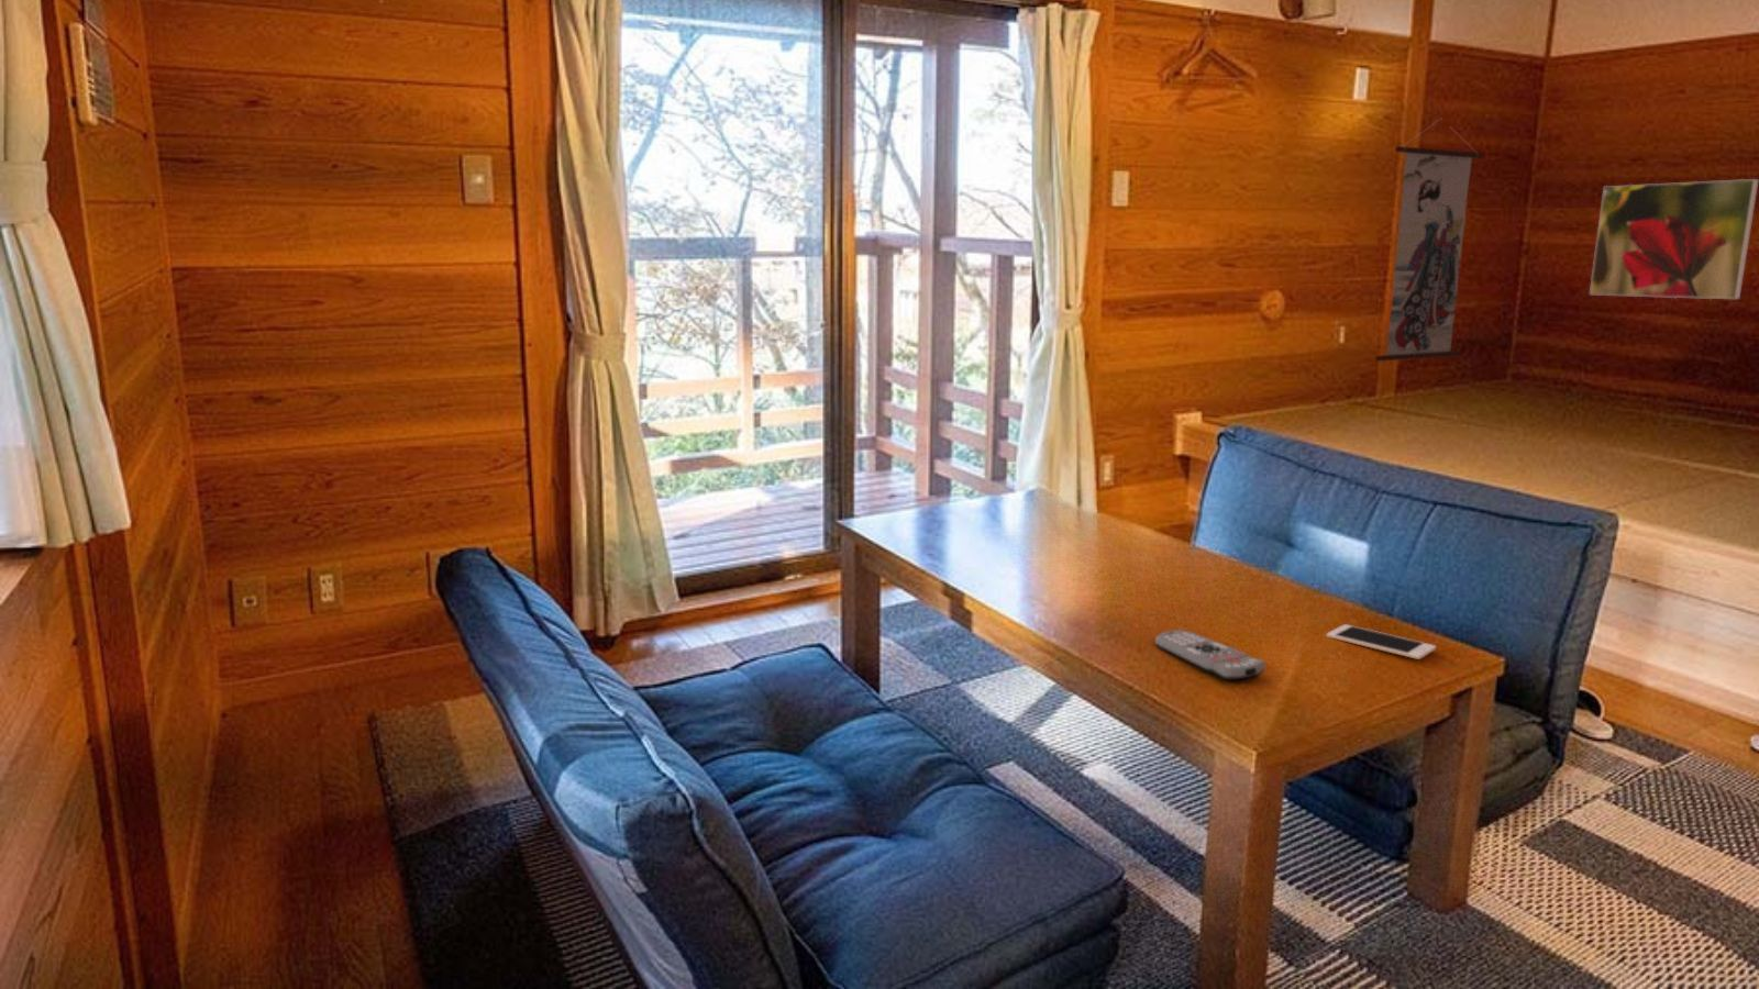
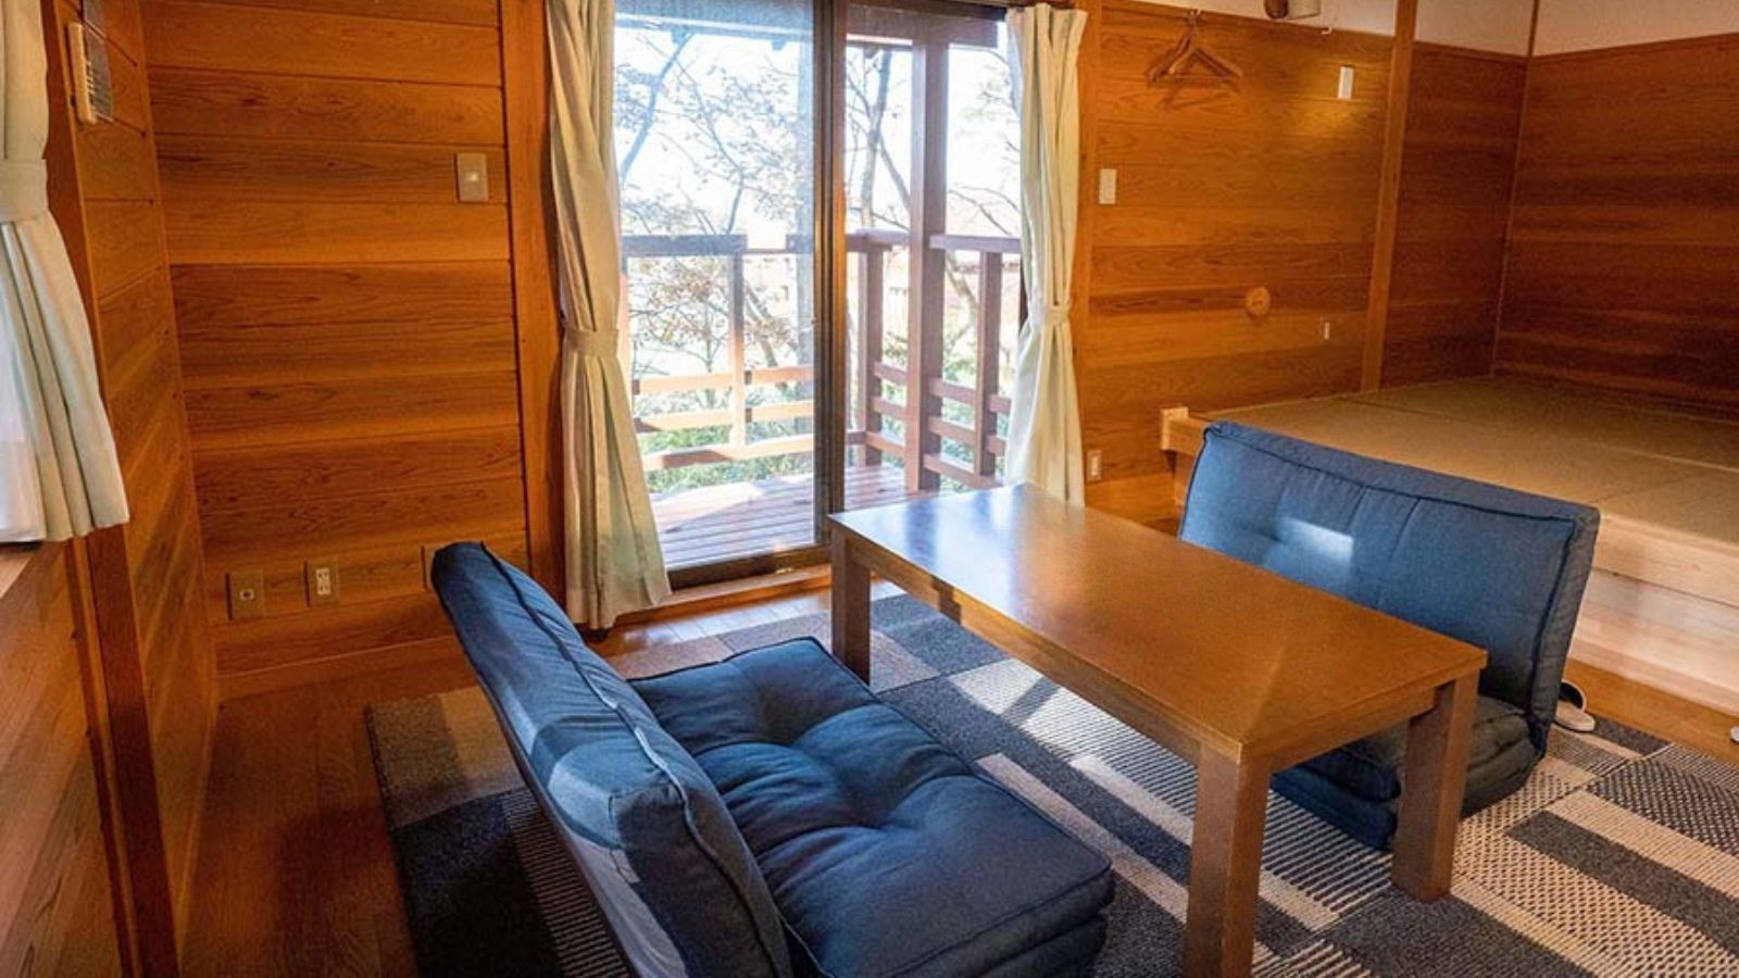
- wall scroll [1375,117,1484,362]
- cell phone [1325,623,1436,661]
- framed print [1589,178,1759,299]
- remote control [1154,629,1266,681]
